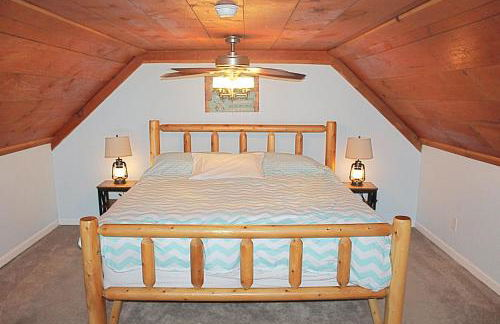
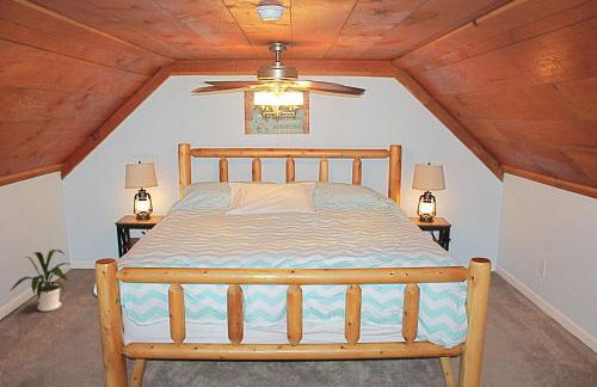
+ house plant [8,248,70,313]
